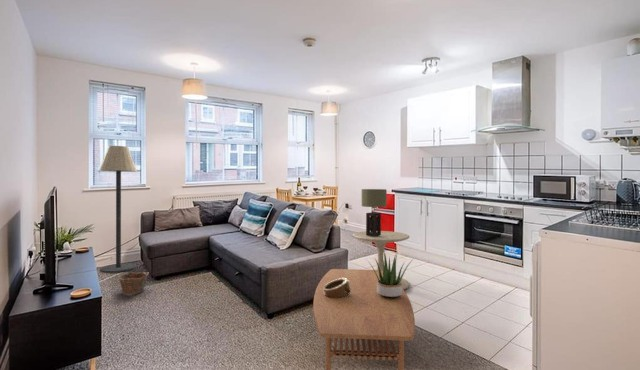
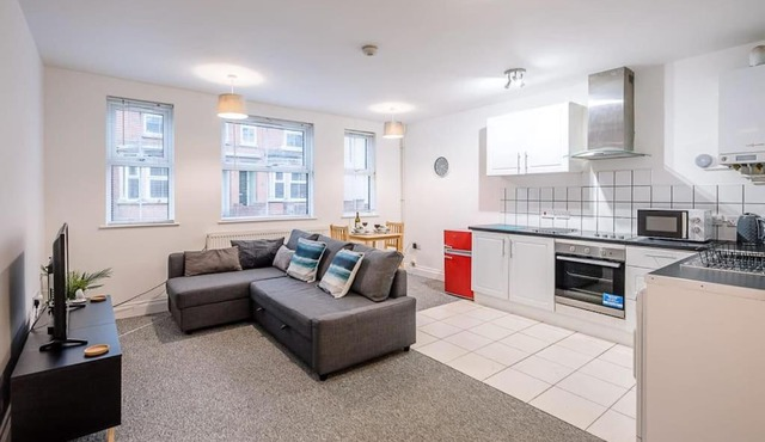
- side table [352,230,410,290]
- potted plant [366,251,414,298]
- clay pot [118,271,150,296]
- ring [324,278,351,299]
- floor lamp [98,145,138,274]
- coffee table [312,268,416,370]
- table lamp [361,188,388,236]
